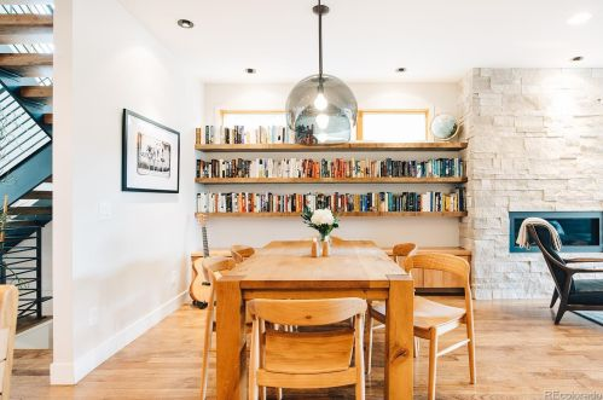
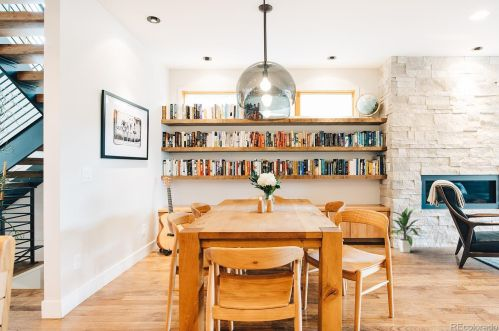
+ indoor plant [388,207,422,253]
